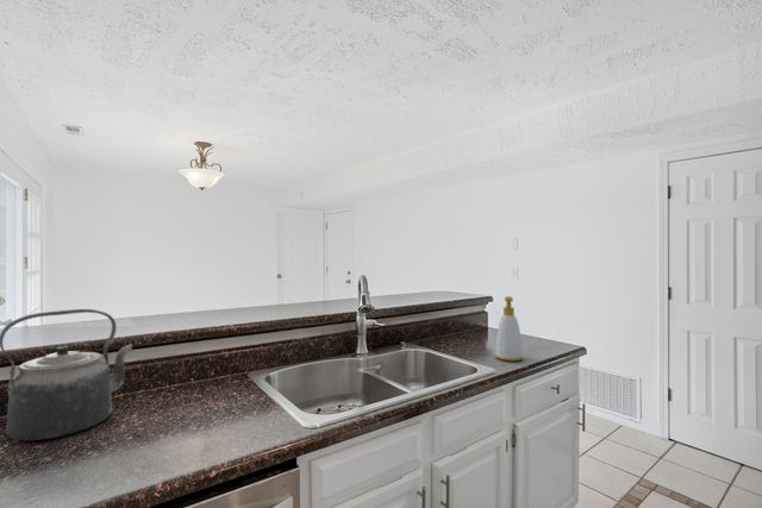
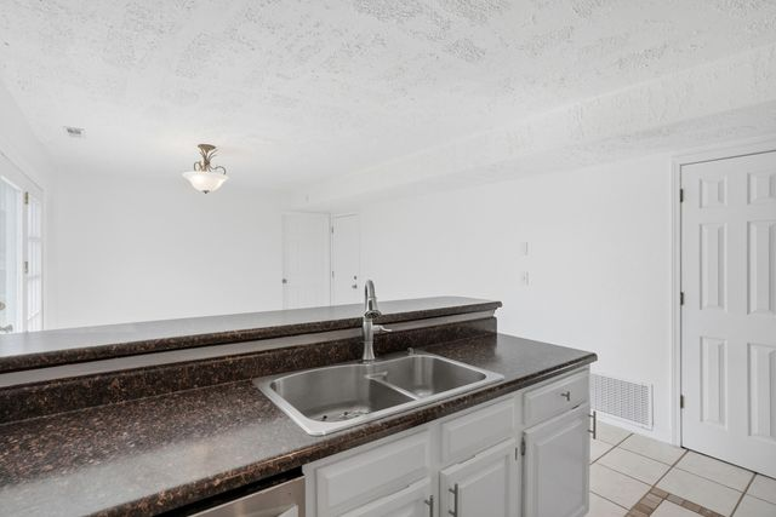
- kettle [0,308,133,441]
- soap bottle [494,295,524,362]
